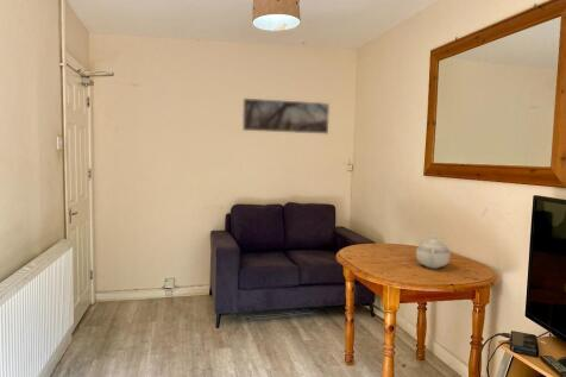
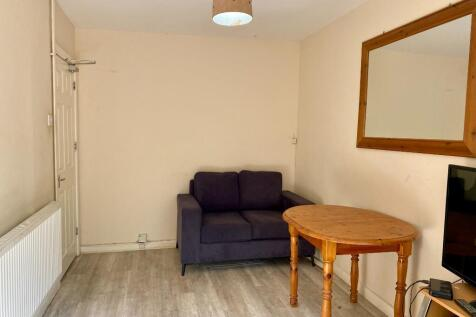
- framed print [241,98,331,136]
- teapot [415,234,452,270]
